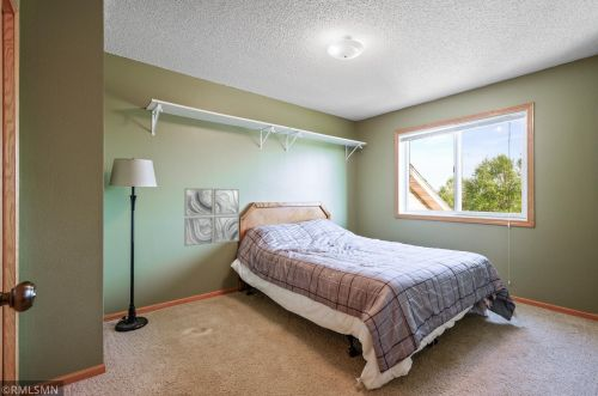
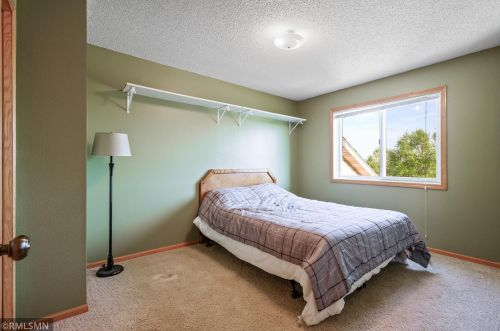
- wall art [183,187,240,248]
